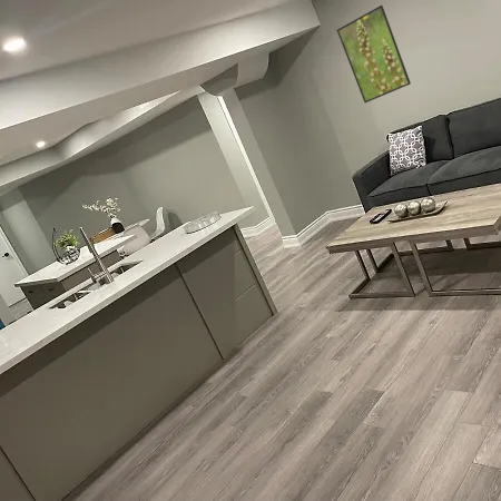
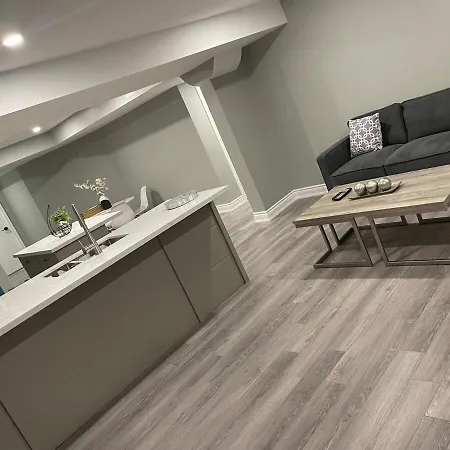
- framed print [336,4,412,104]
